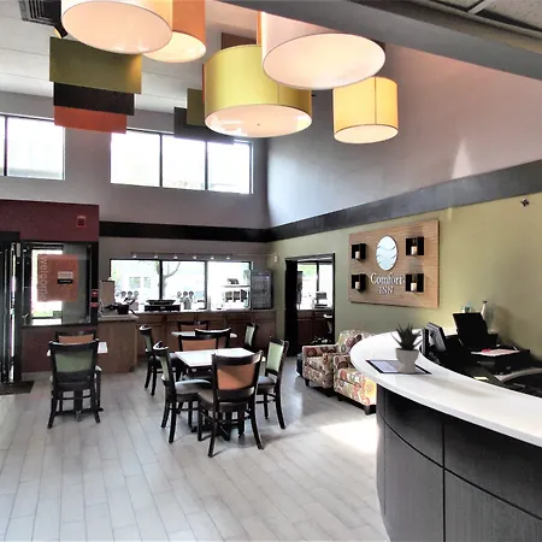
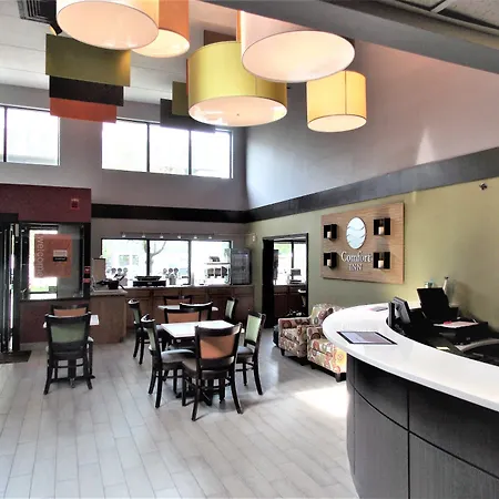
- potted plant [389,322,428,375]
